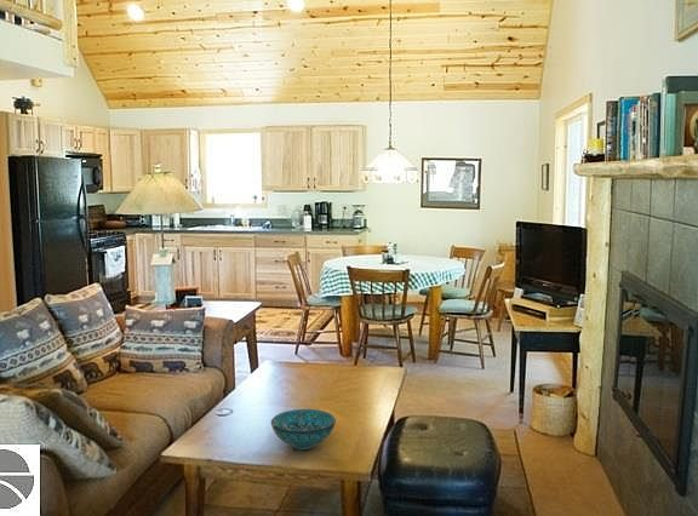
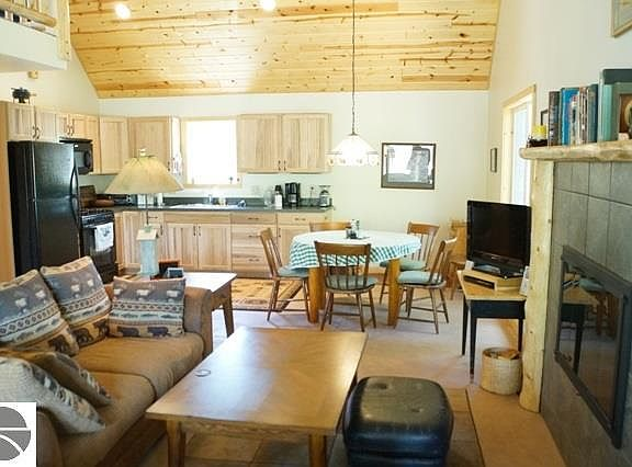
- decorative bowl [270,408,337,451]
